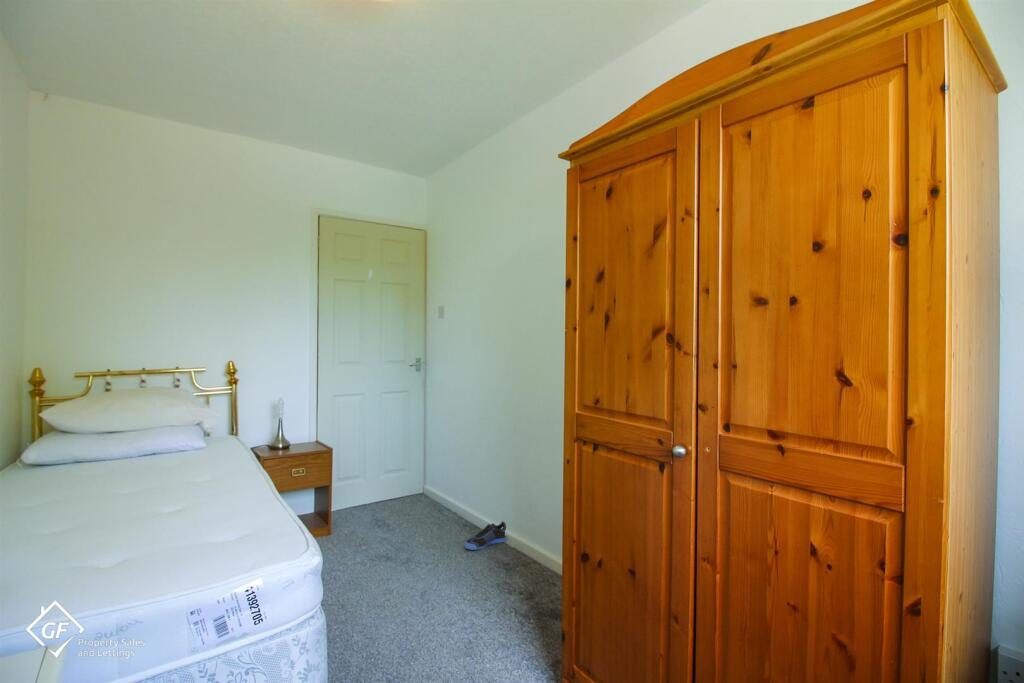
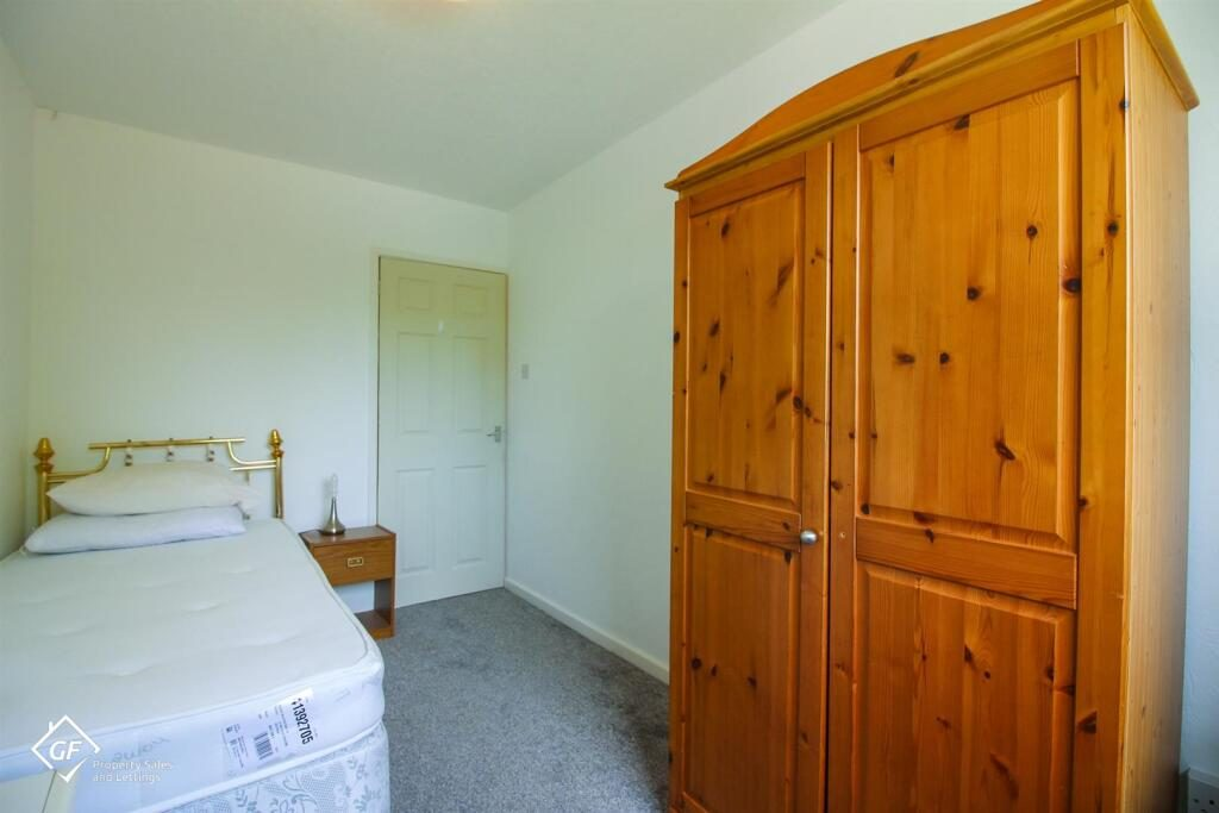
- sneaker [464,520,507,551]
